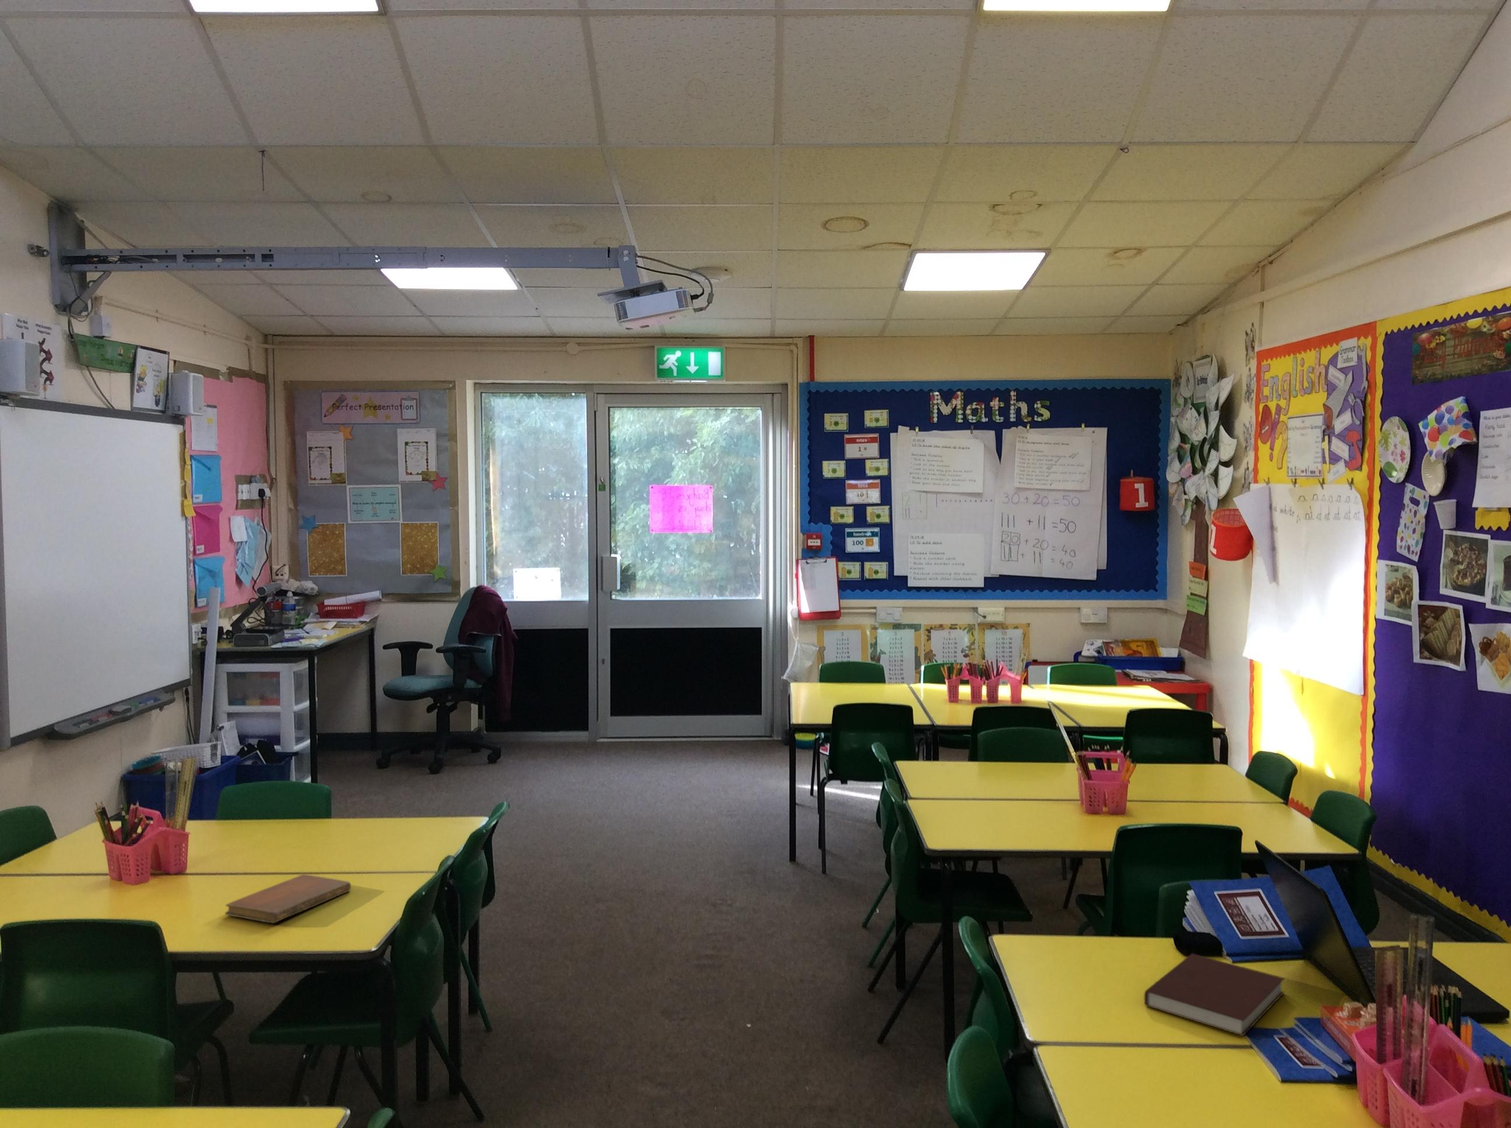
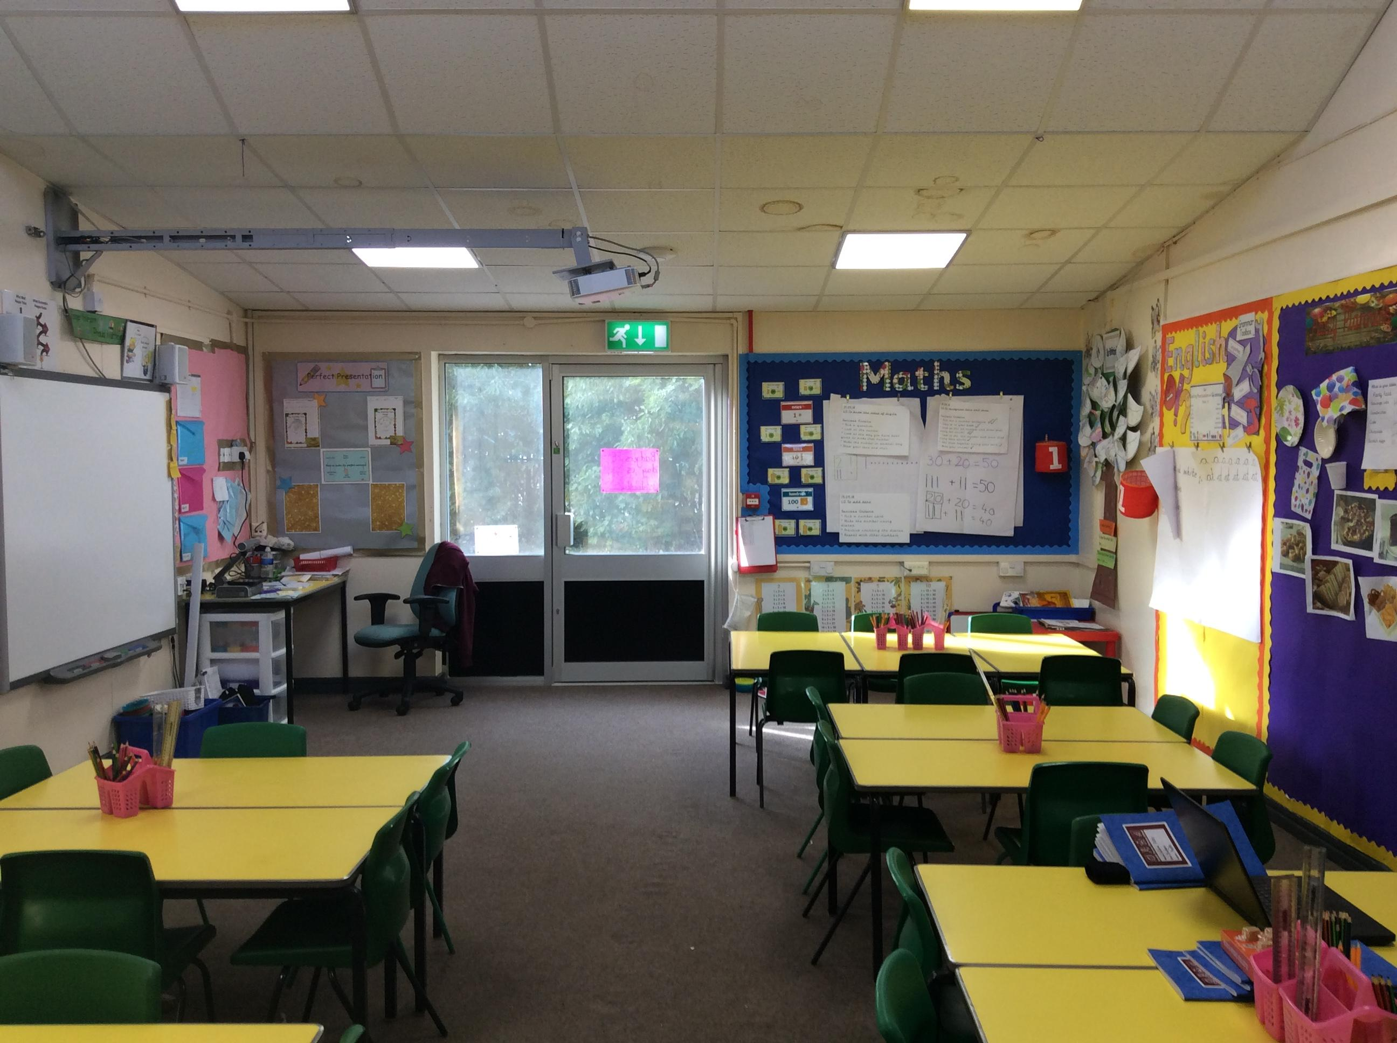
- notebook [224,874,352,923]
- notebook [1144,953,1286,1037]
